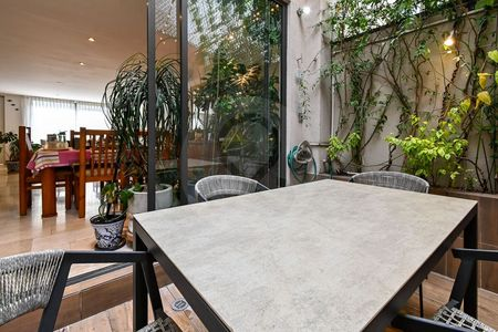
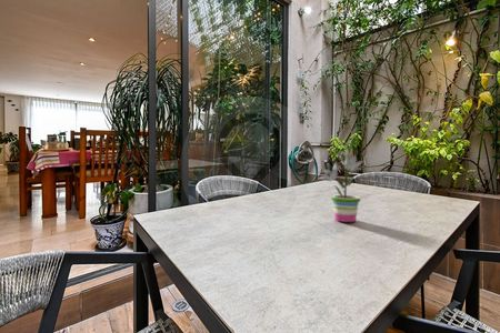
+ potted plant [318,135,366,223]
